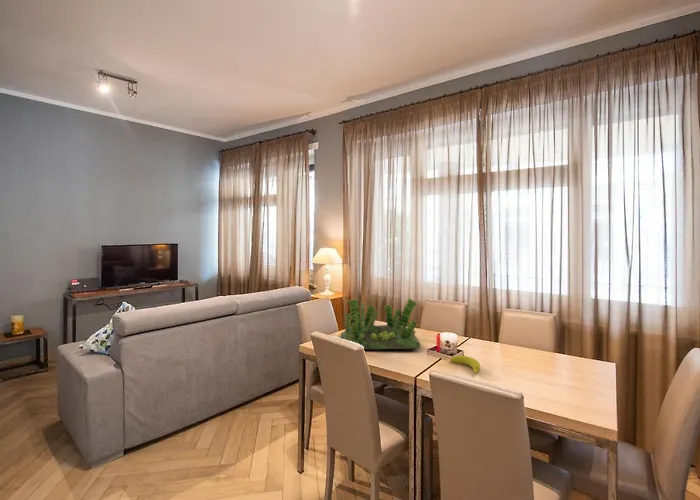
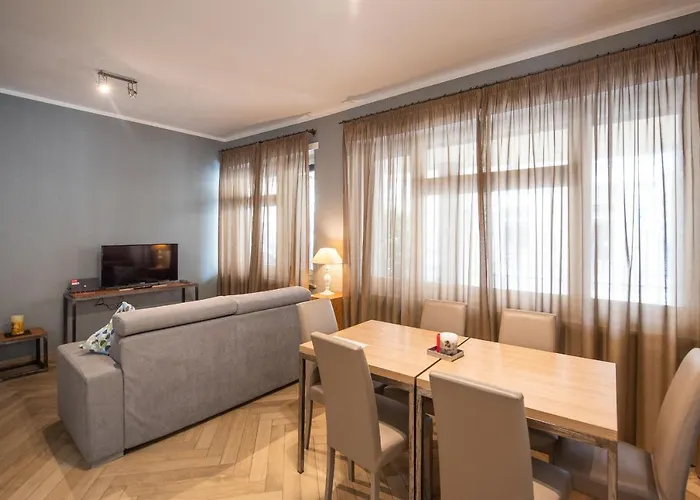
- fruit [449,355,481,375]
- plant [339,297,421,350]
